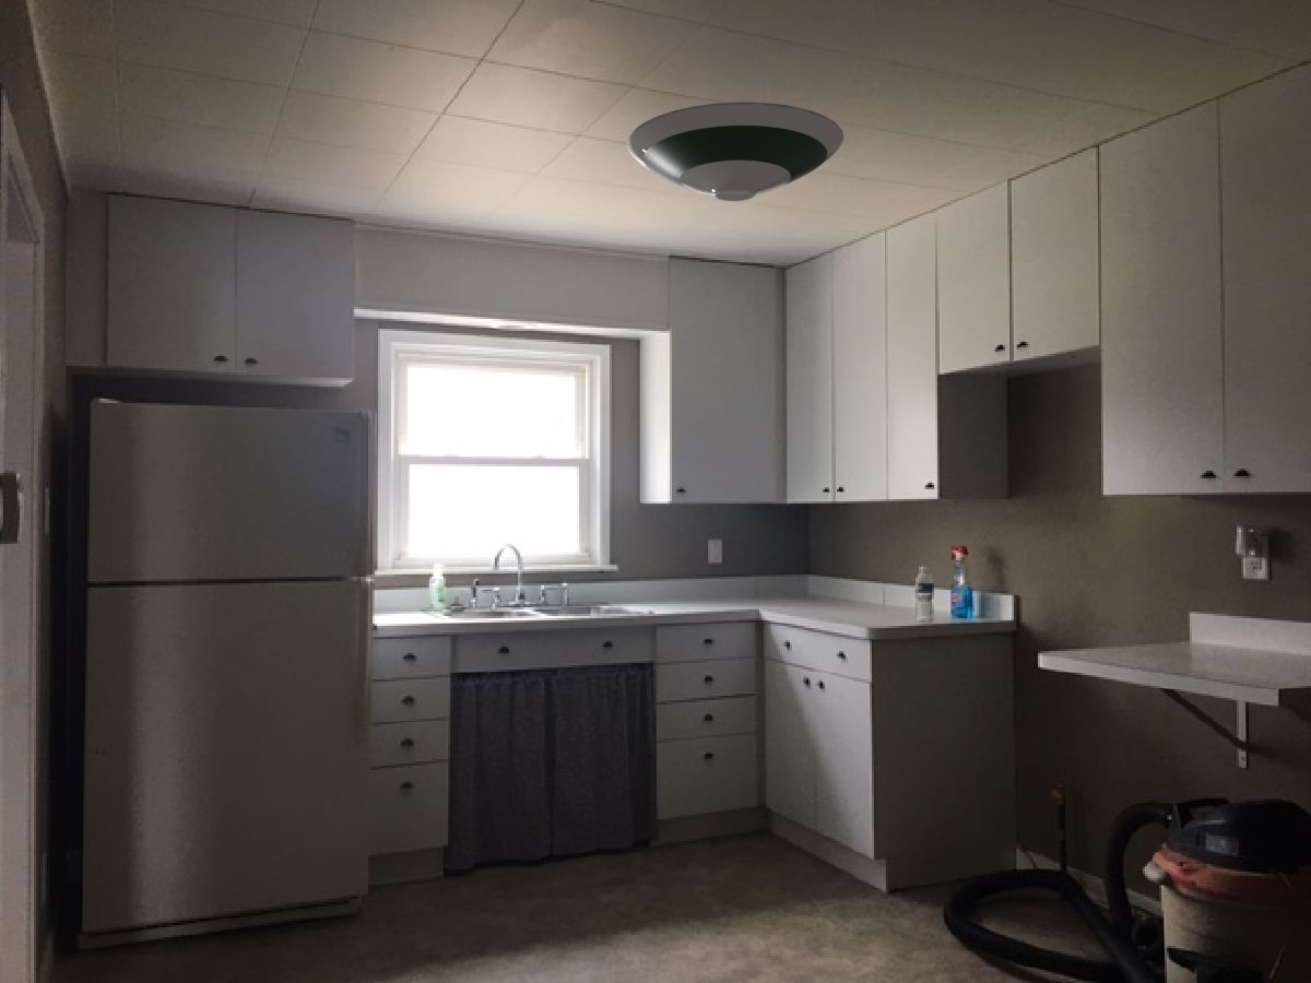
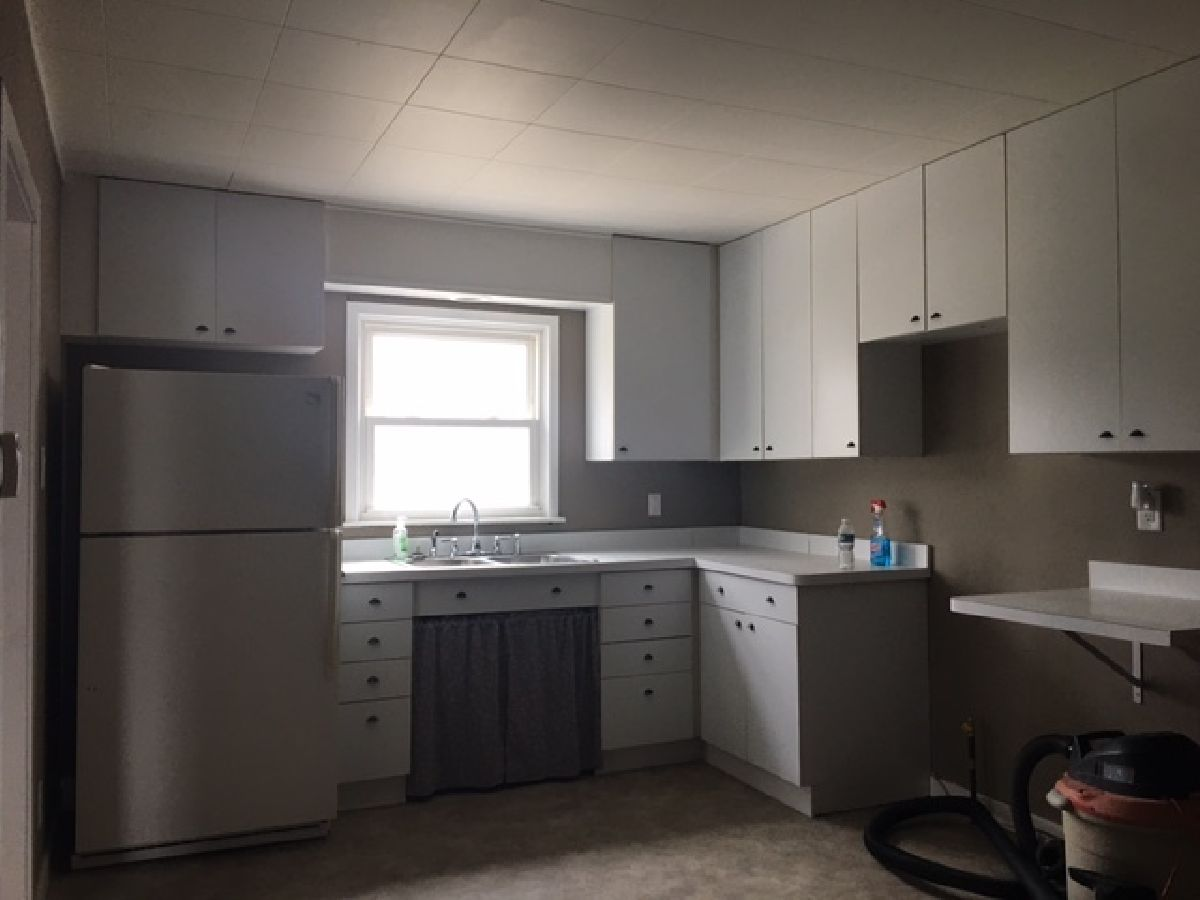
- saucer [626,100,845,202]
